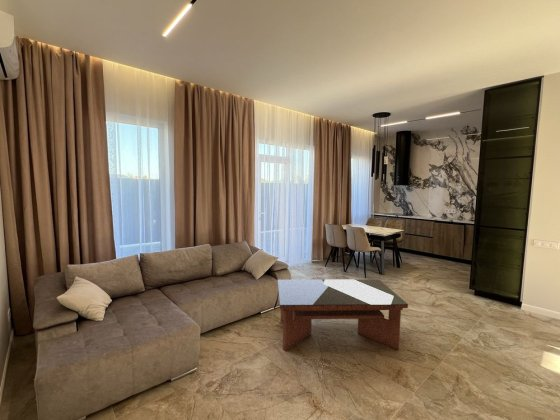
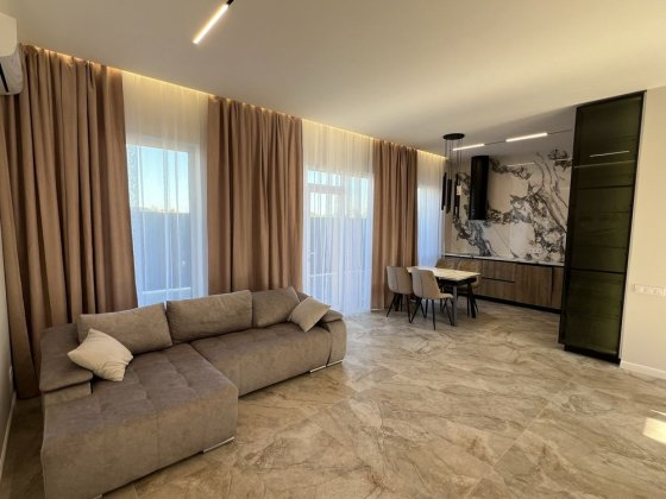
- coffee table [277,279,409,352]
